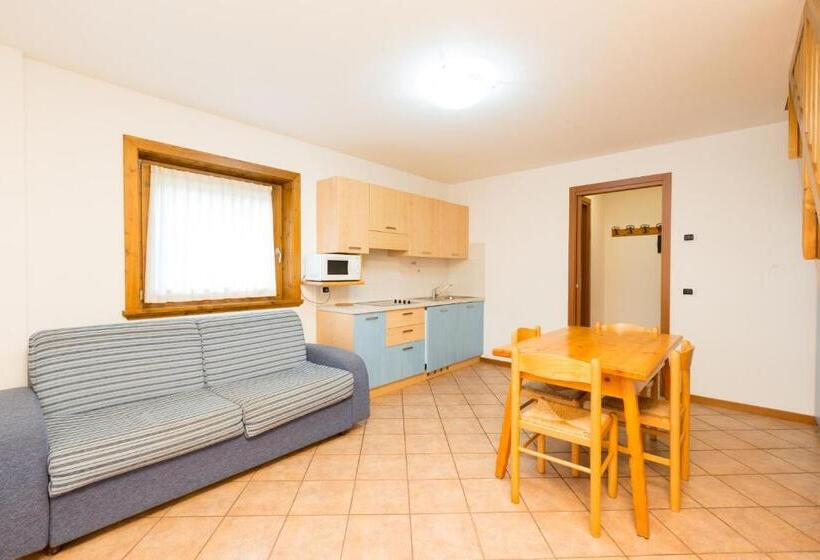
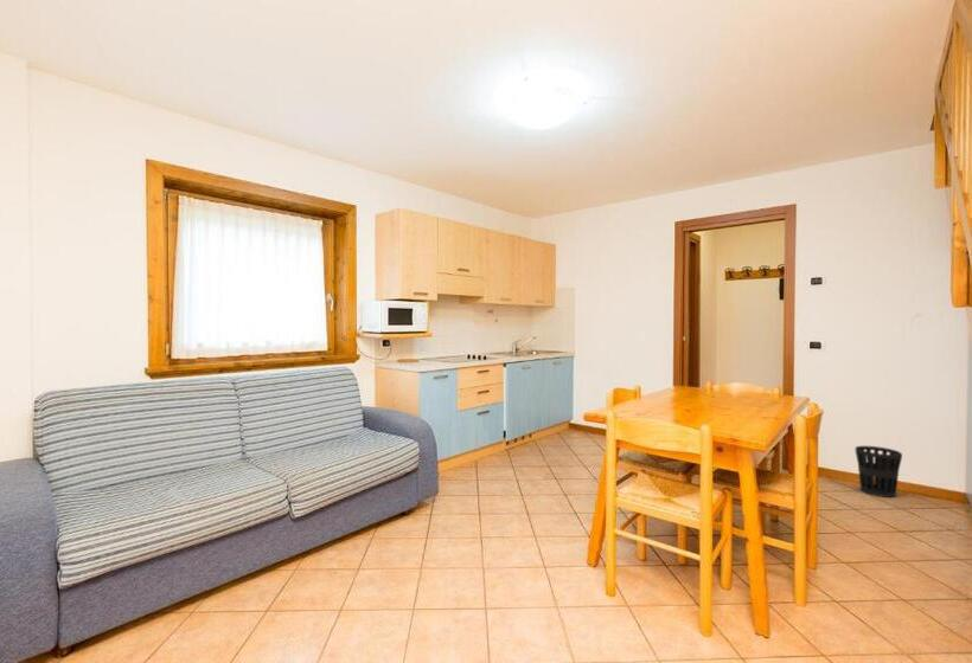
+ wastebasket [855,445,903,498]
